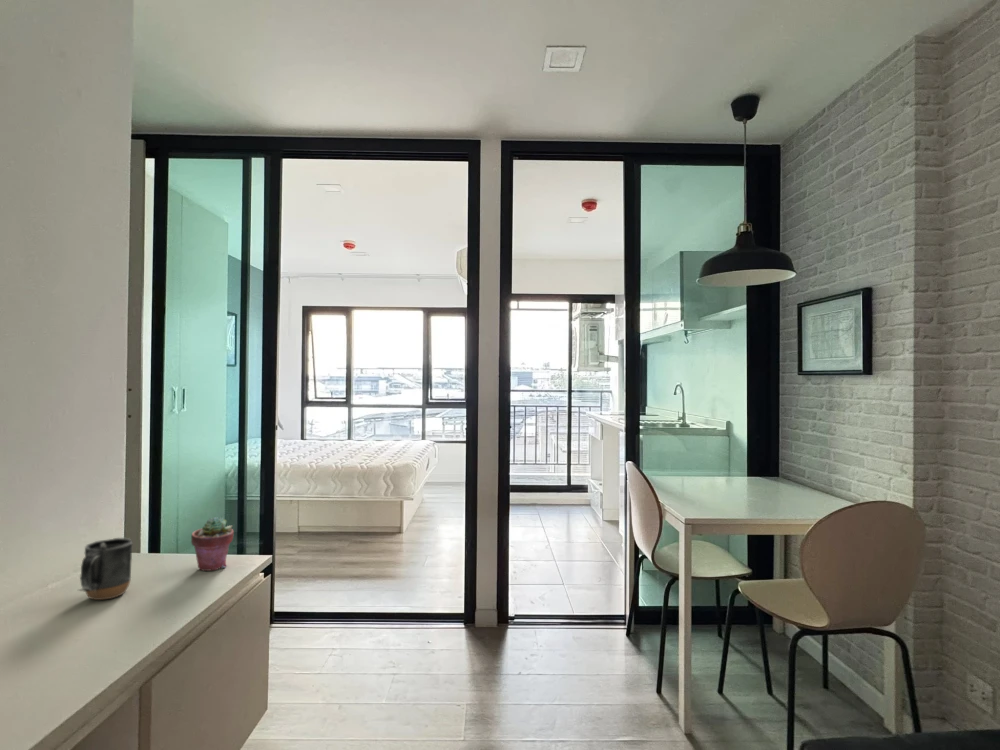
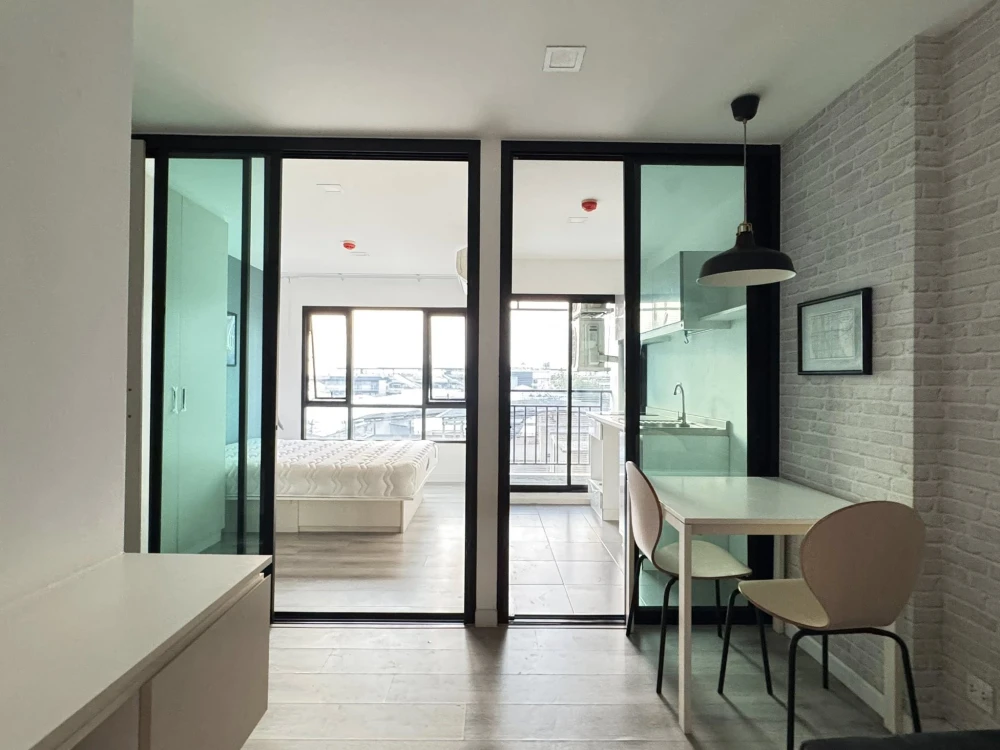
- potted succulent [190,516,235,572]
- mug [77,537,134,601]
